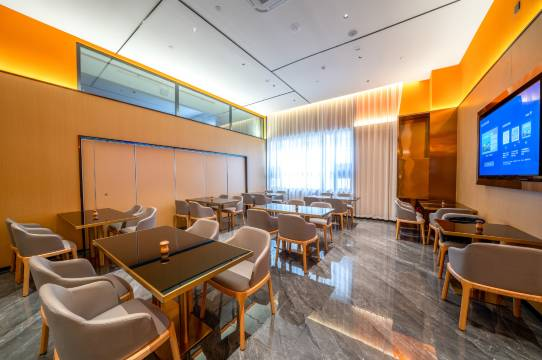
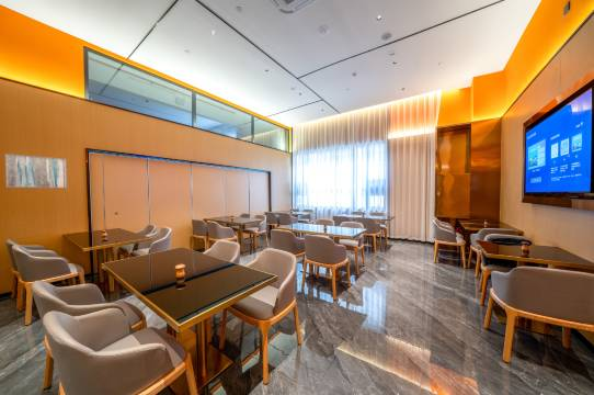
+ wall art [4,153,68,189]
